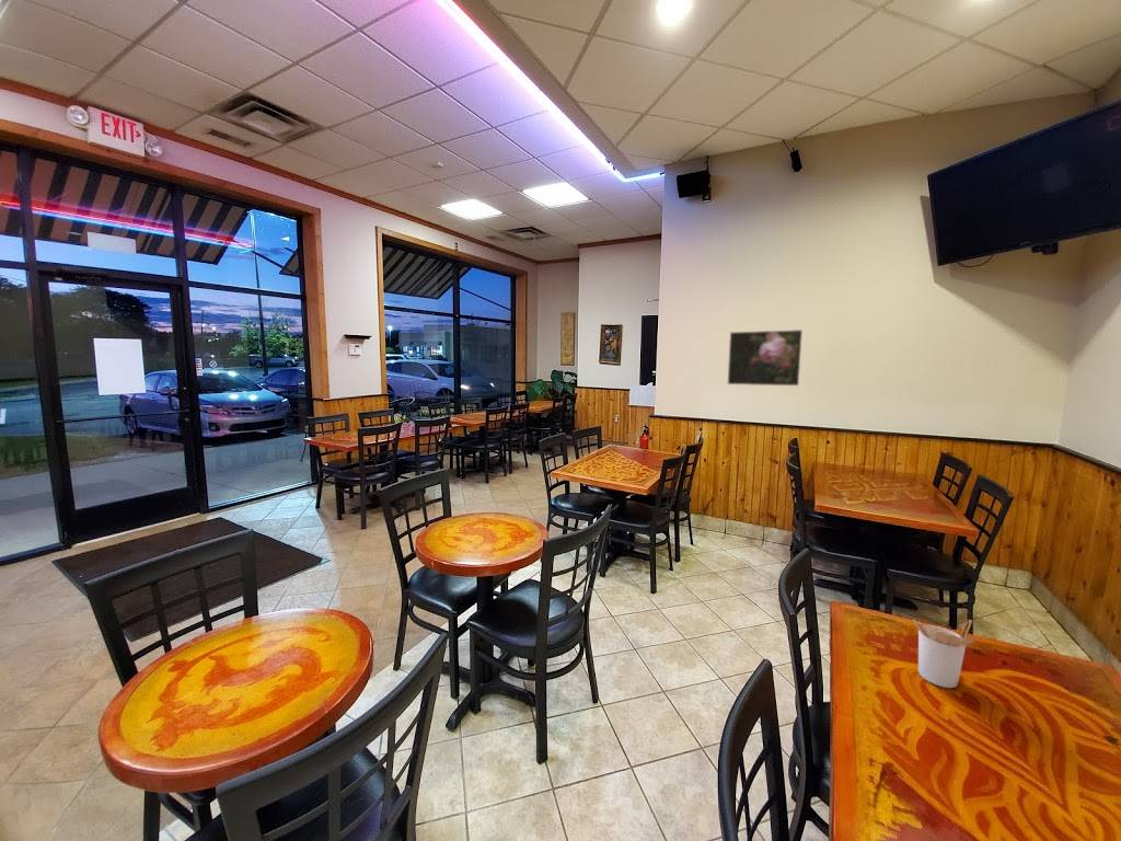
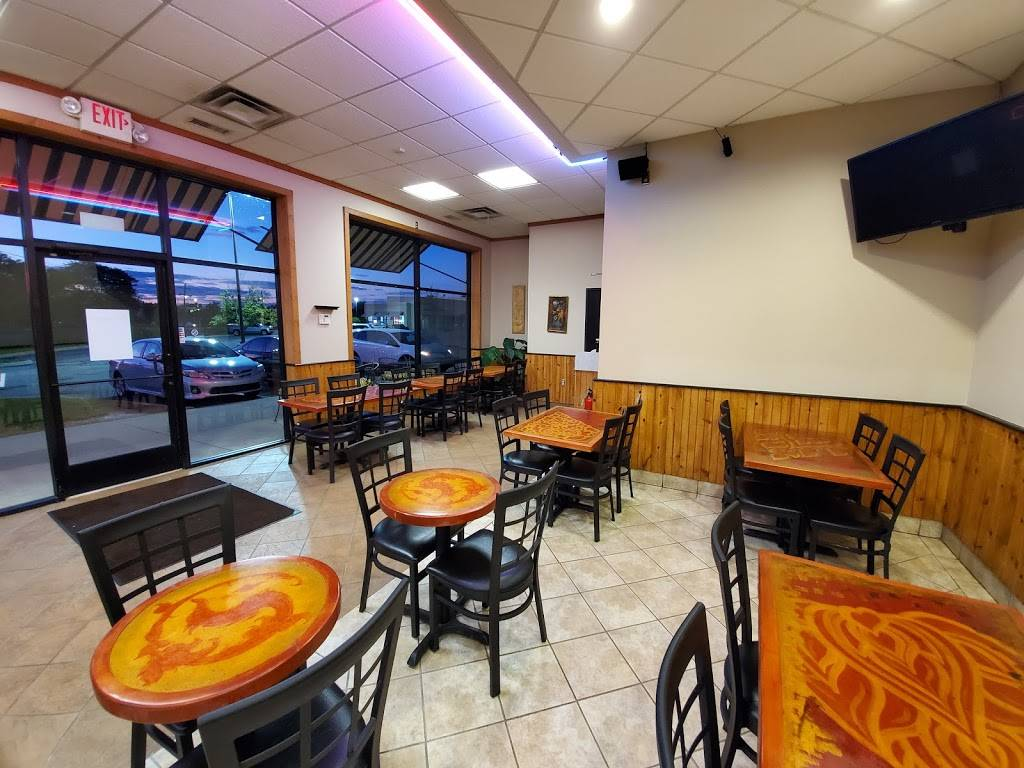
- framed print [727,329,804,387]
- utensil holder [912,618,975,689]
